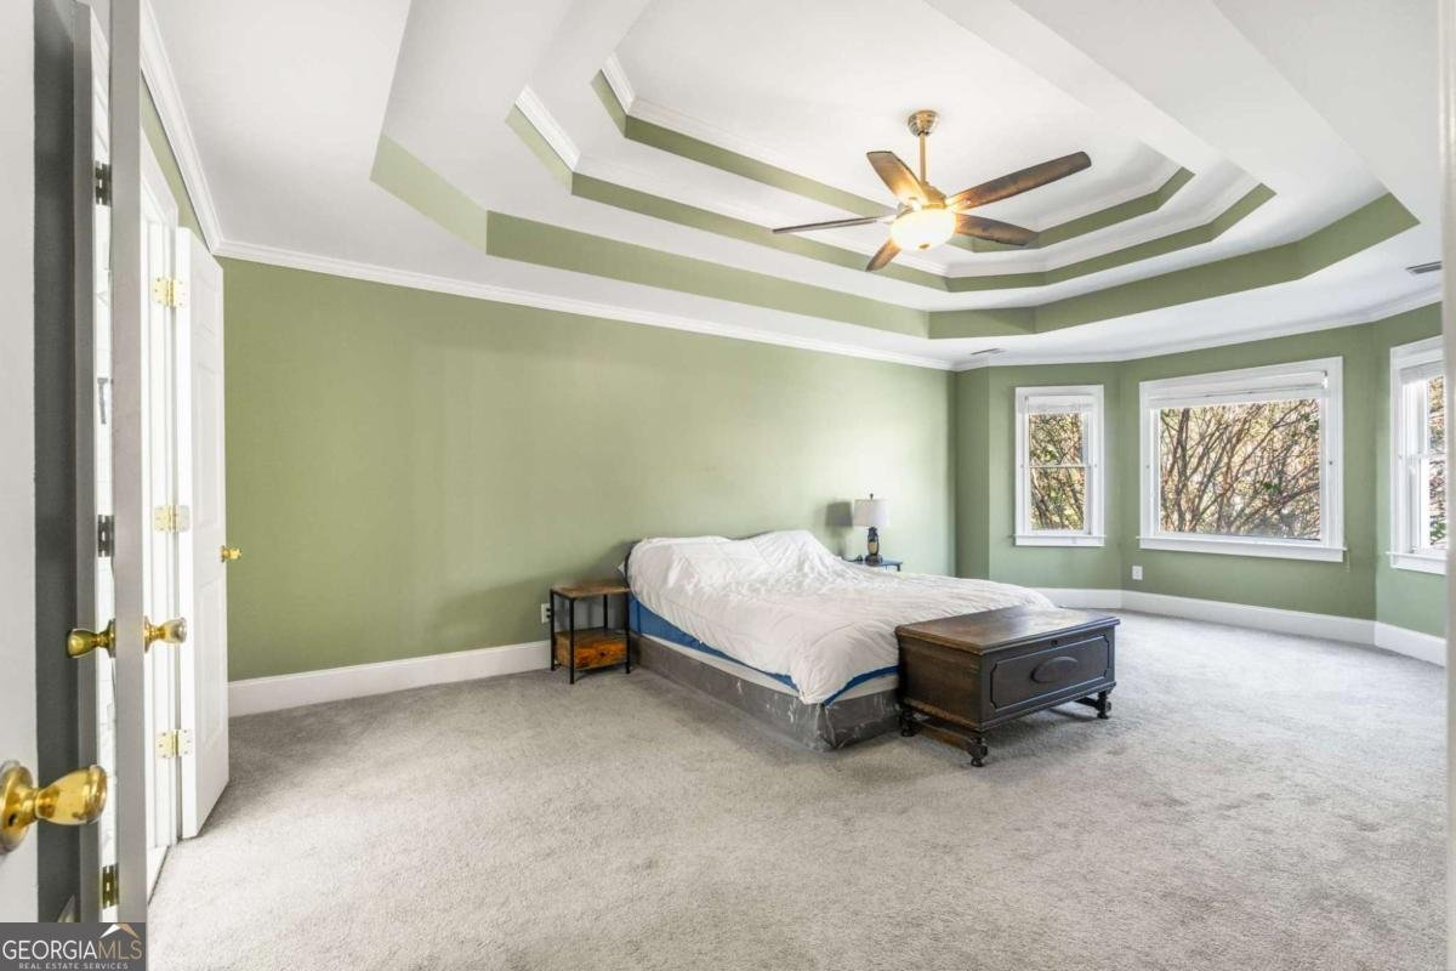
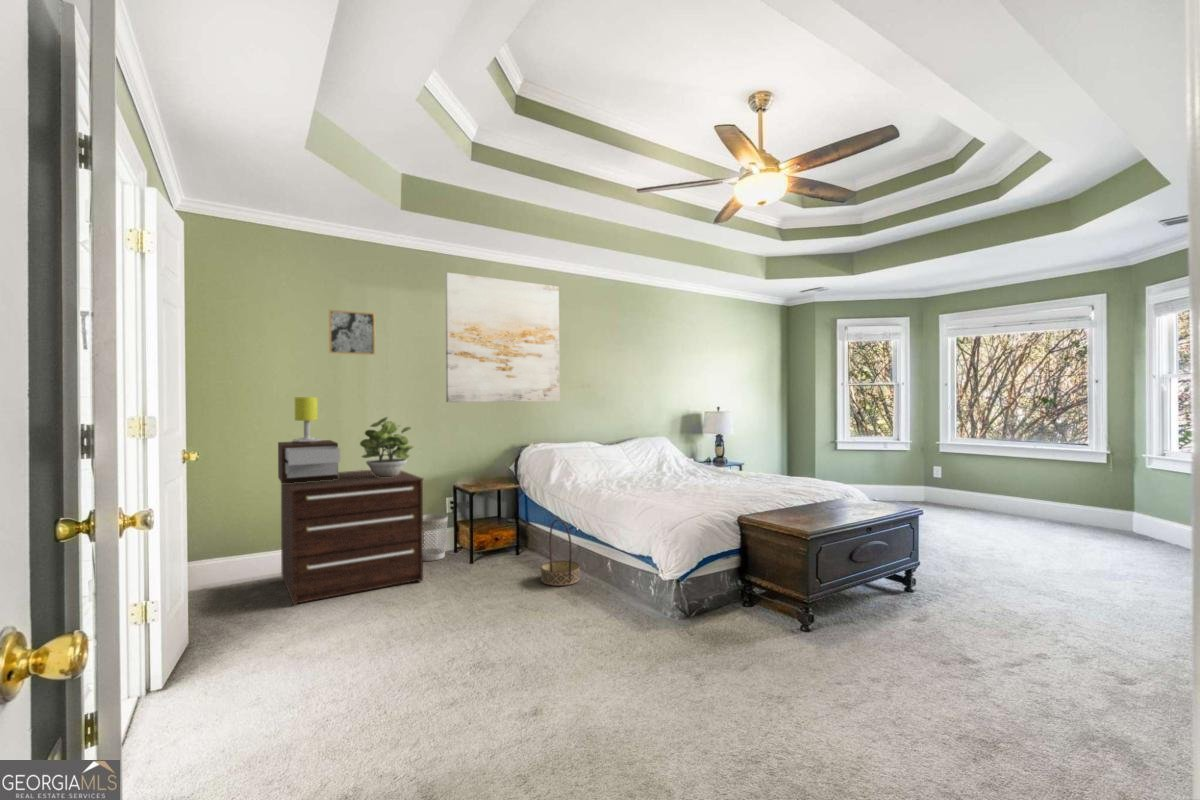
+ wall art [328,309,376,356]
+ basket [540,518,581,587]
+ table lamp [277,396,341,484]
+ potted plant [359,416,415,477]
+ wall art [444,272,560,403]
+ wastebasket [423,513,449,562]
+ dresser [280,469,425,606]
